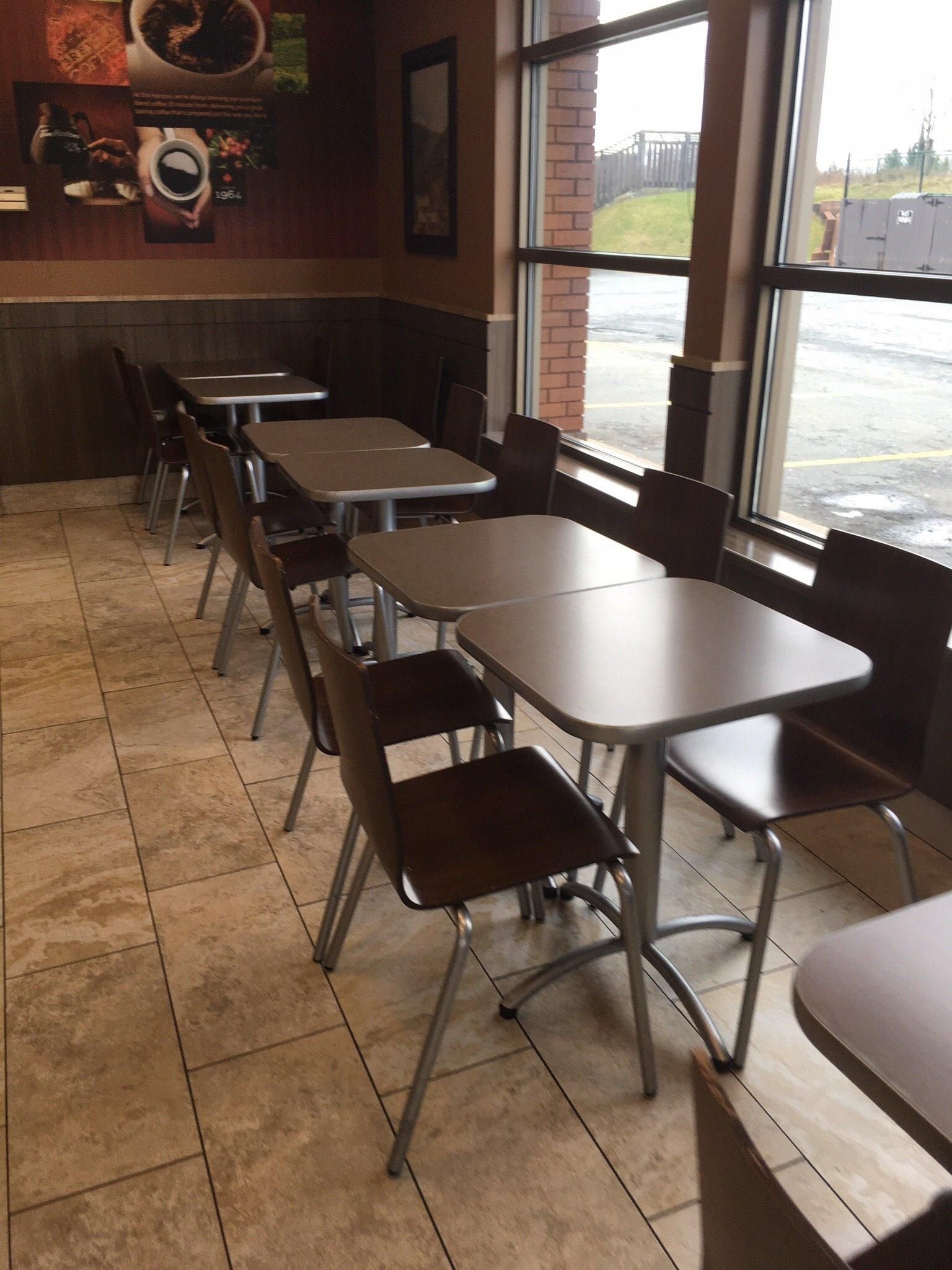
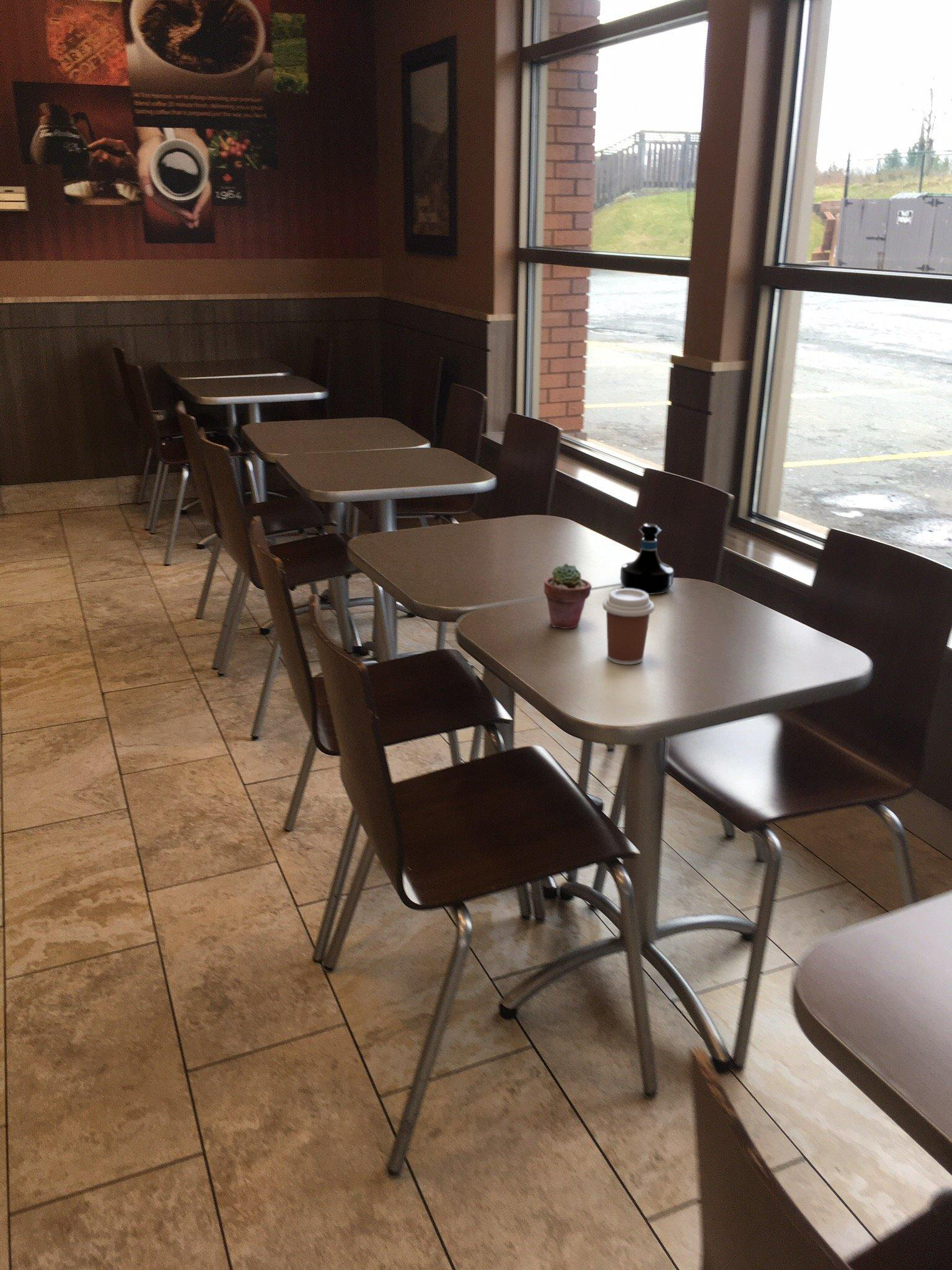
+ tequila bottle [619,523,674,595]
+ coffee cup [602,588,655,665]
+ potted succulent [544,562,592,629]
